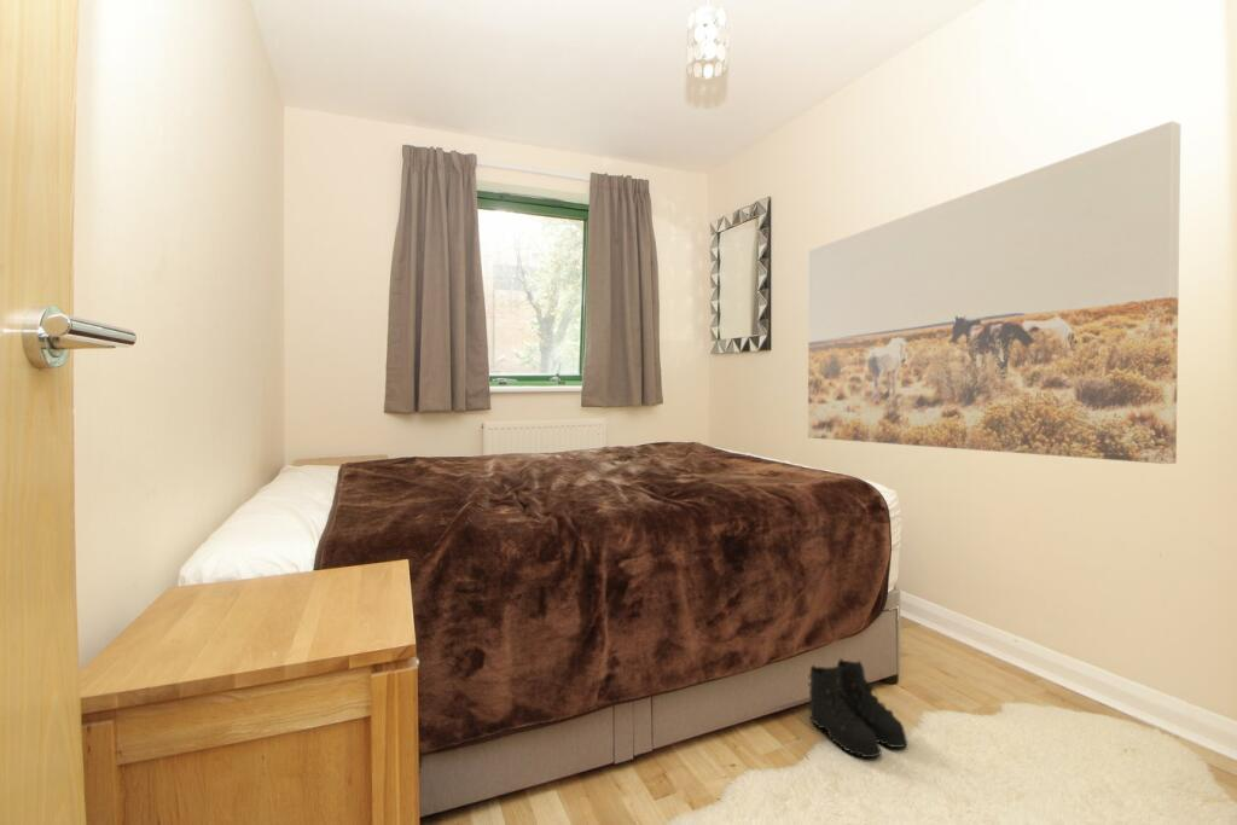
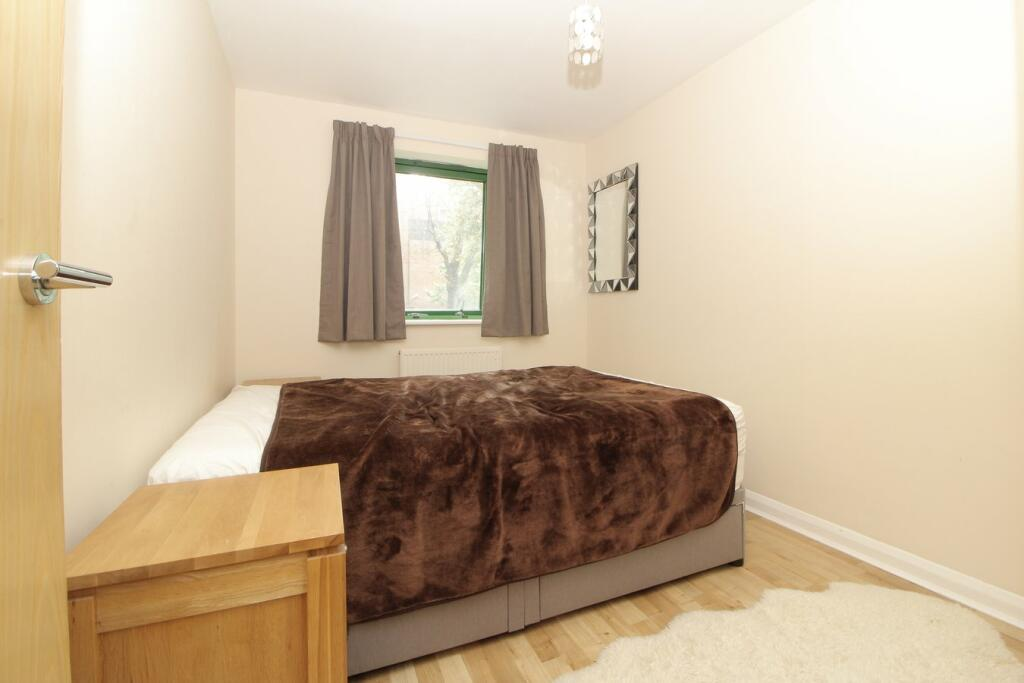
- boots [807,658,908,759]
- wall art [807,120,1181,465]
